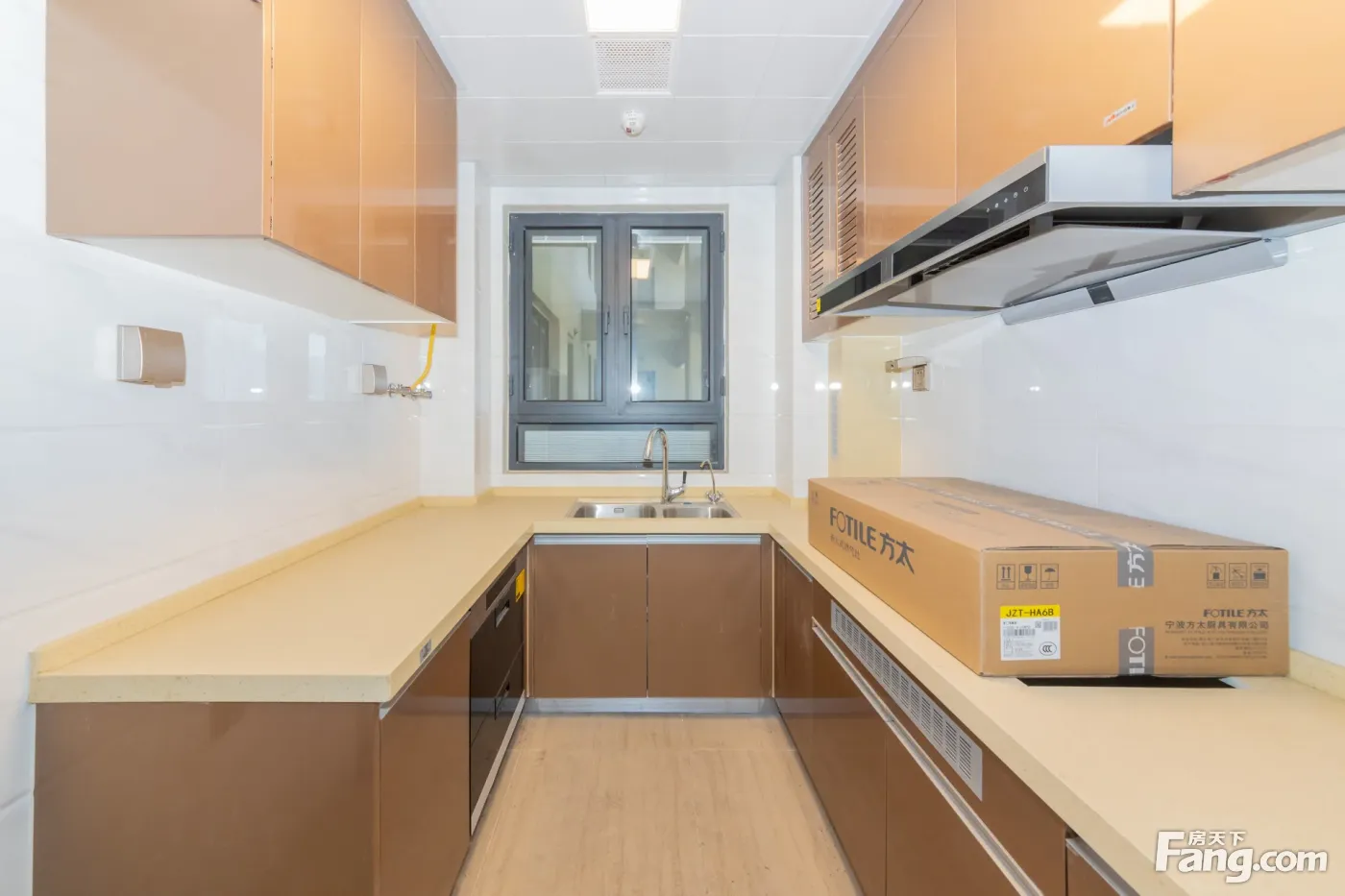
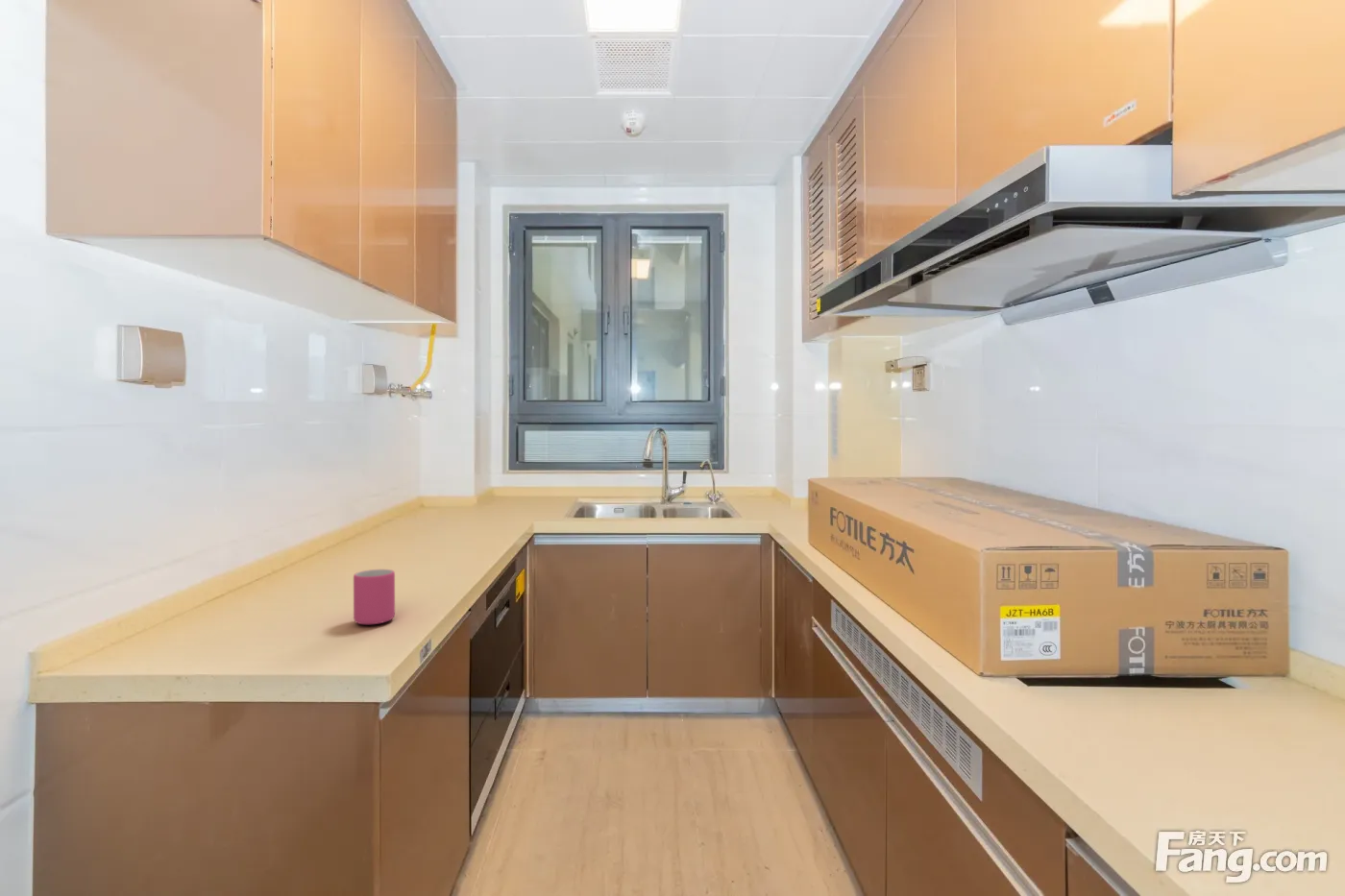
+ mug [353,569,396,625]
